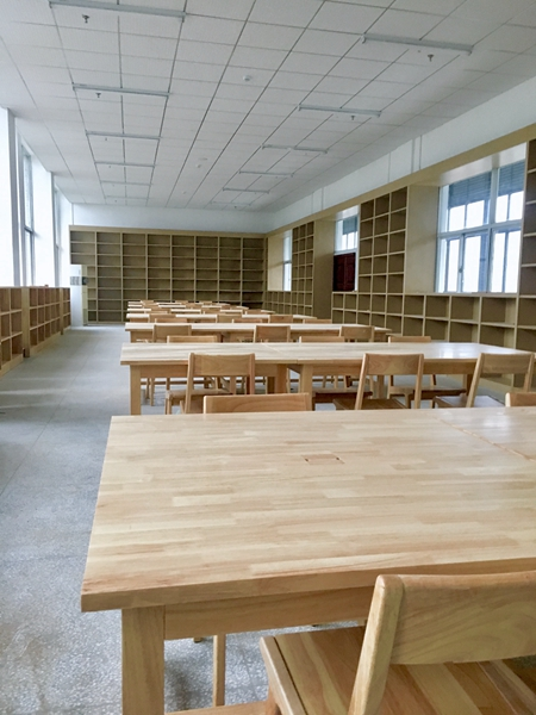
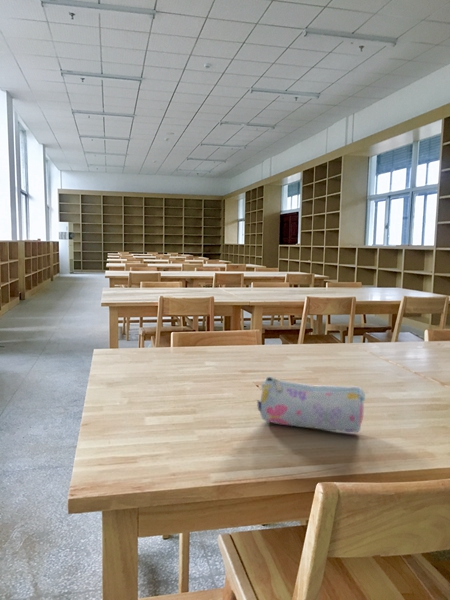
+ pencil case [256,376,366,433]
